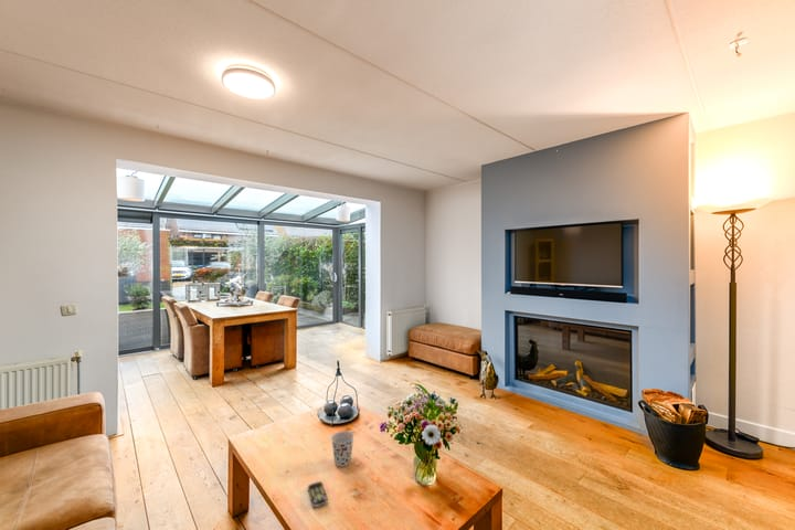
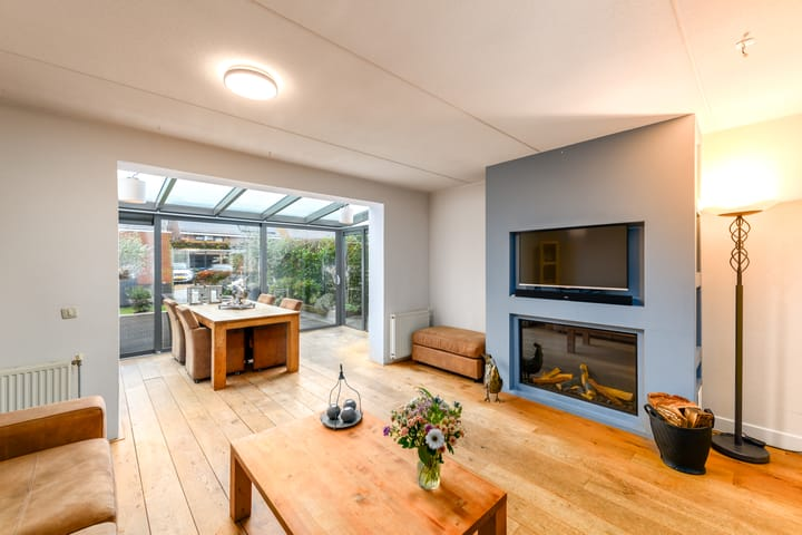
- cup [330,431,354,467]
- remote control [307,480,329,508]
